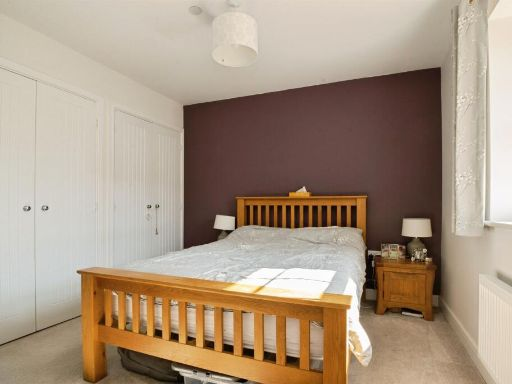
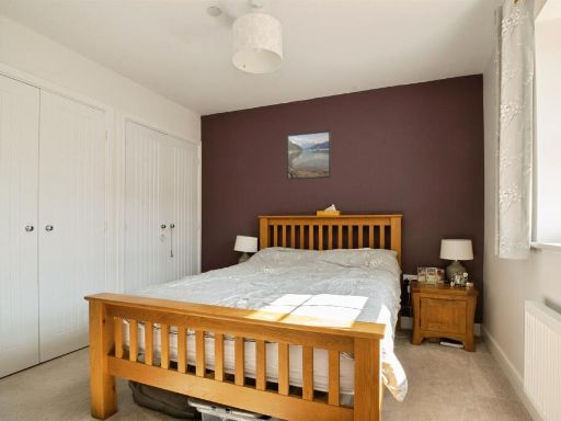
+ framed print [286,129,332,181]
